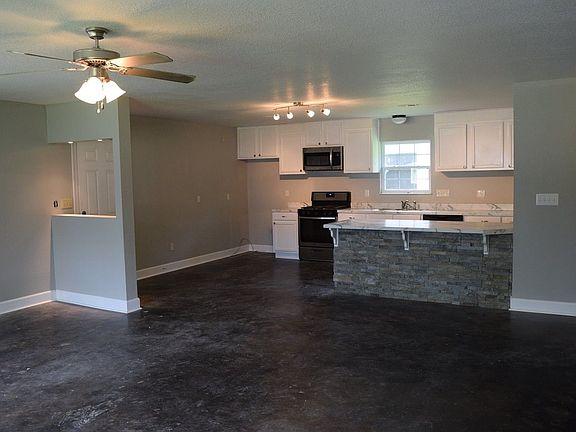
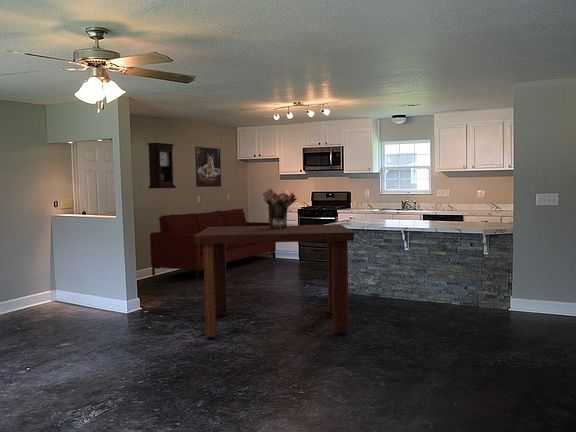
+ bouquet [262,187,298,228]
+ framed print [194,146,222,188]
+ pendulum clock [146,142,177,189]
+ dining table [194,223,355,338]
+ sofa [149,208,277,281]
